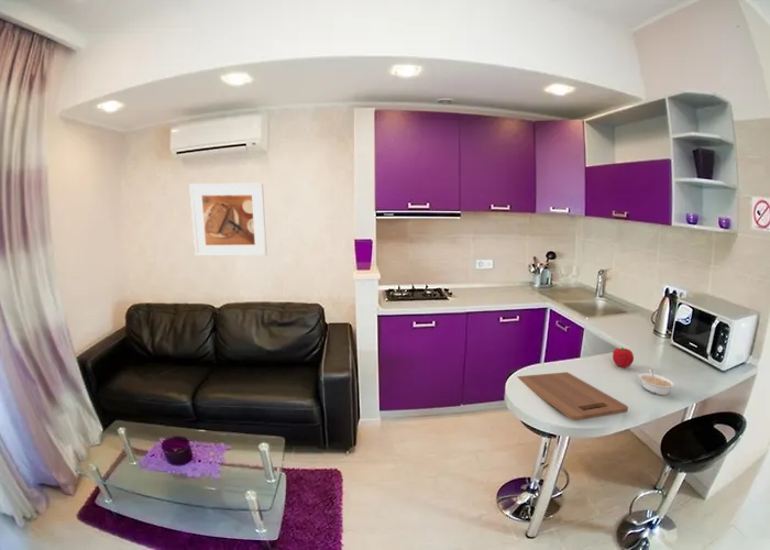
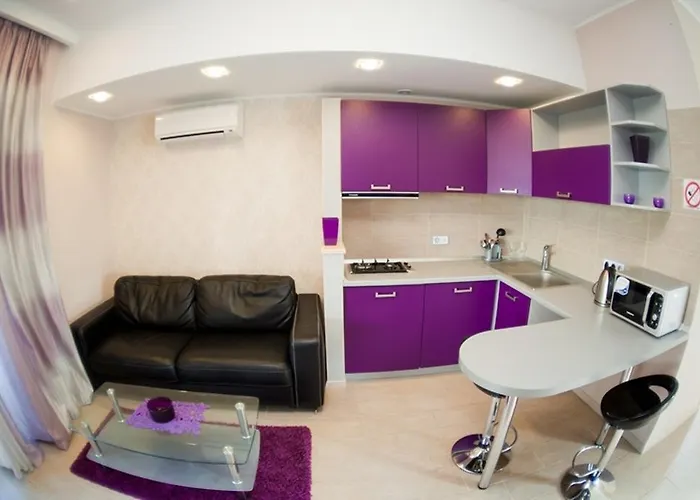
- cutting board [516,371,629,421]
- fruit [612,346,635,369]
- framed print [188,183,268,257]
- legume [638,369,676,396]
